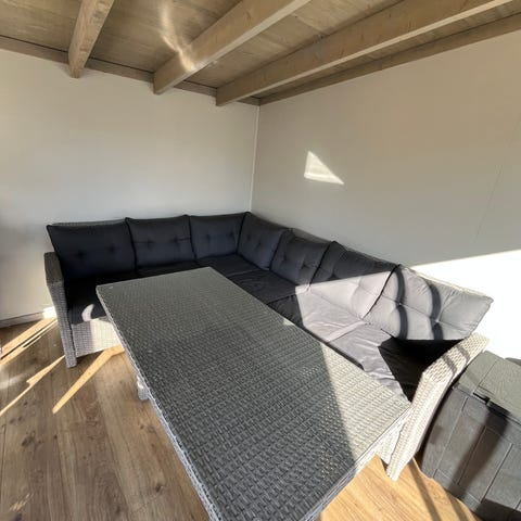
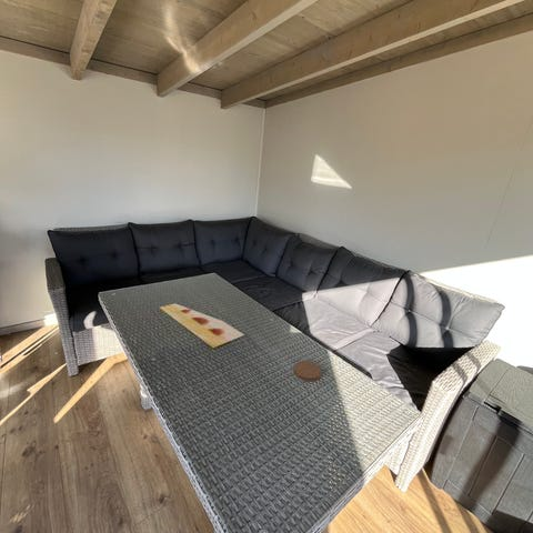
+ coaster [293,360,322,382]
+ painting [159,303,245,349]
